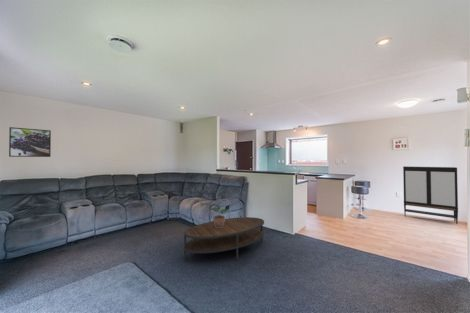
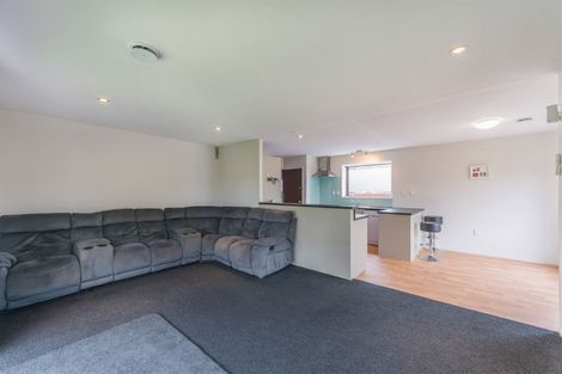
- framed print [8,126,52,158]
- coffee table [183,216,265,263]
- potted plant [209,199,230,228]
- storage cabinet [402,165,459,225]
